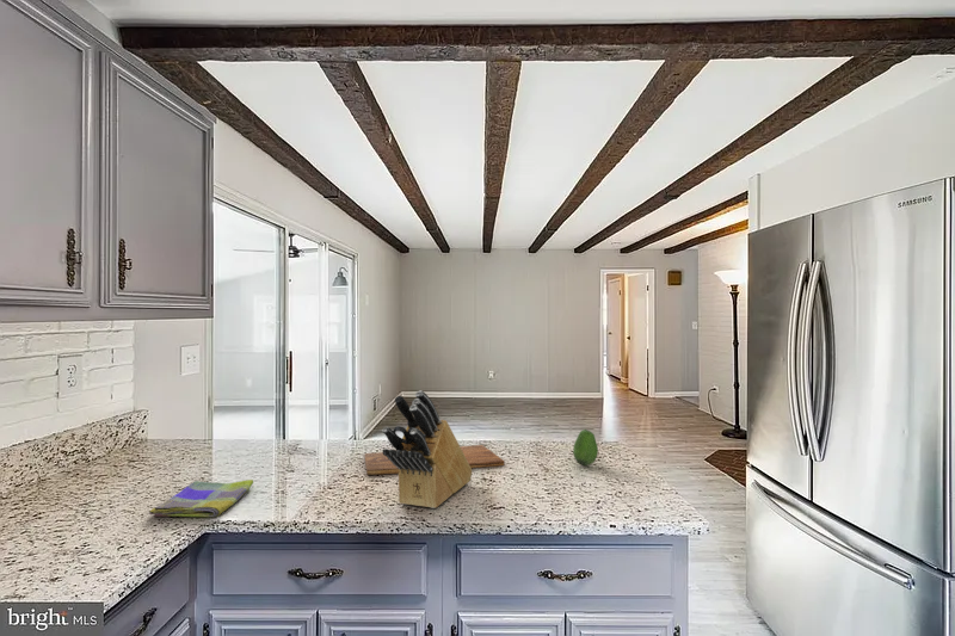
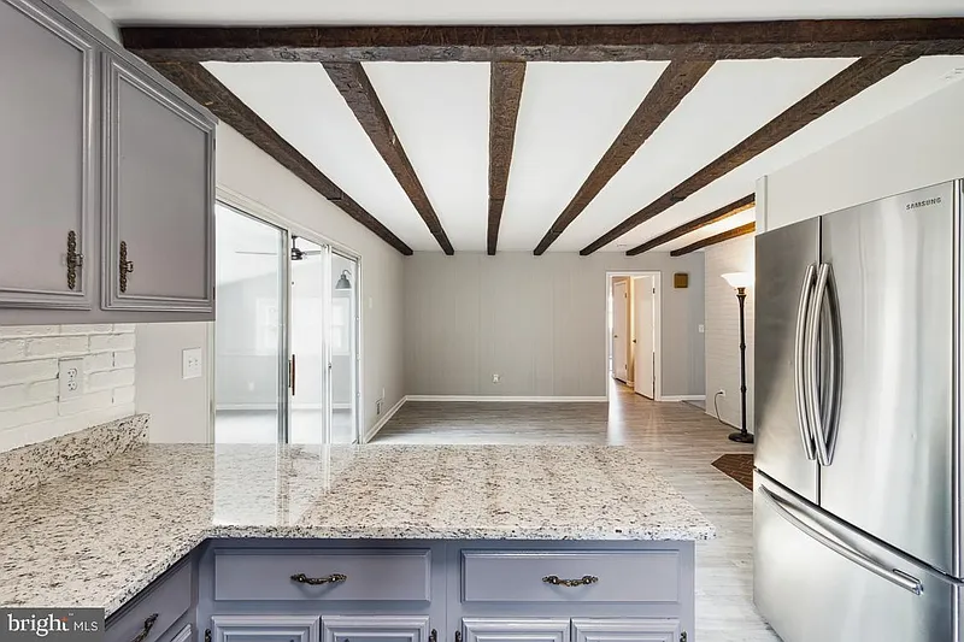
- dish towel [148,478,254,518]
- fruit [572,428,599,467]
- knife block [381,389,474,510]
- cutting board [363,444,505,476]
